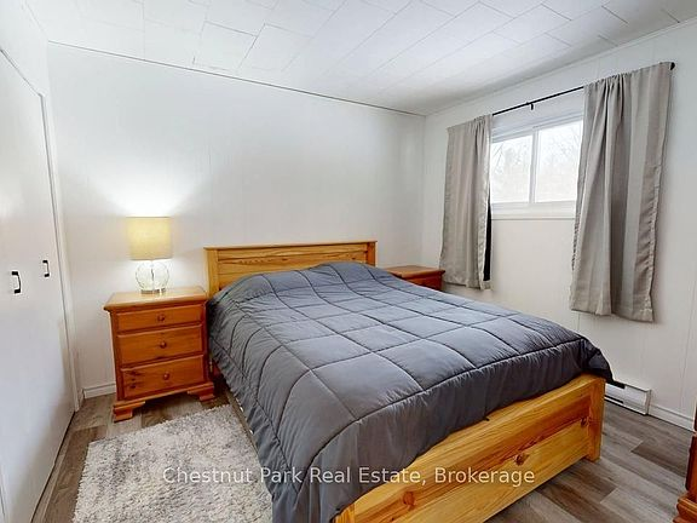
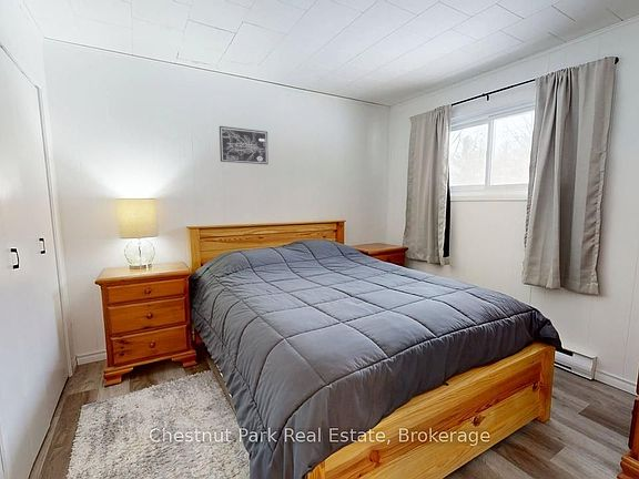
+ wall art [219,125,270,165]
